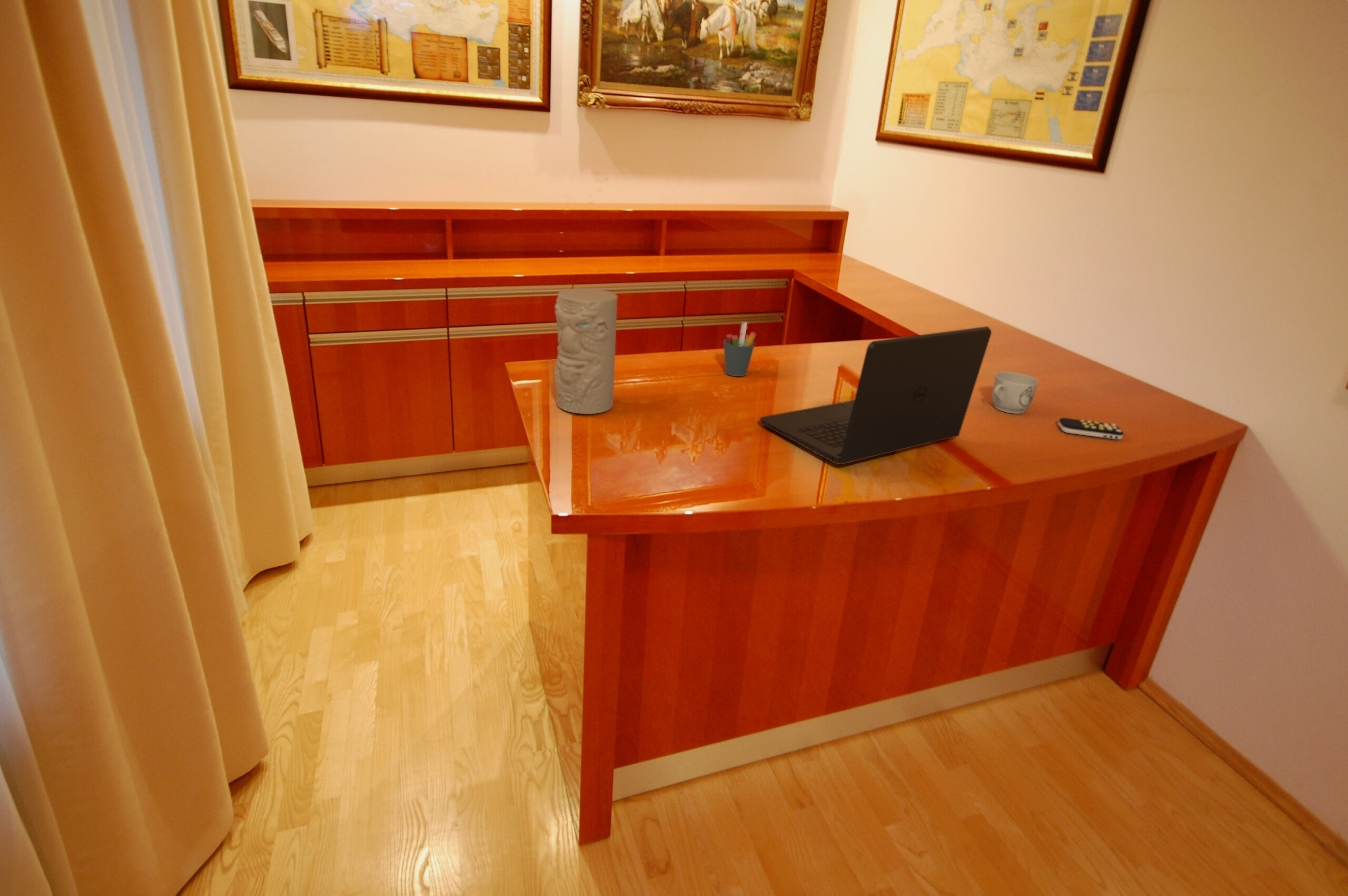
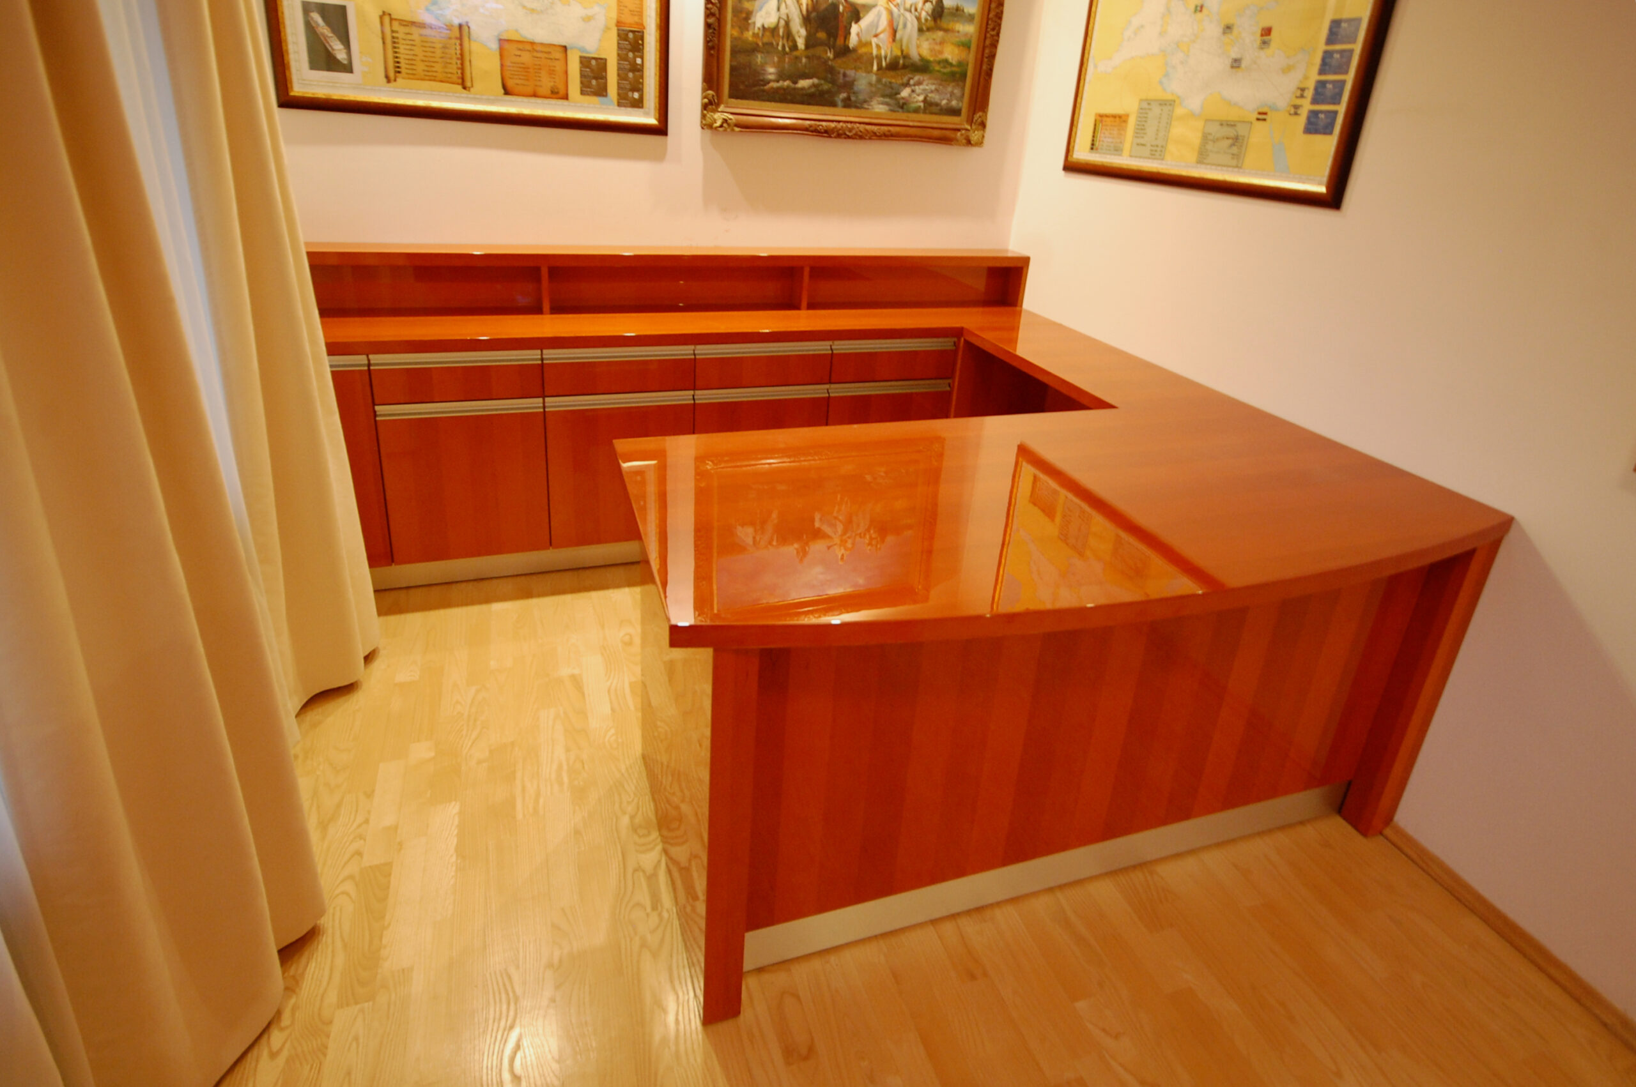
- remote control [1057,417,1124,440]
- mug [992,371,1039,414]
- pen holder [723,321,757,377]
- laptop [759,326,992,465]
- decorative vase [554,288,618,415]
